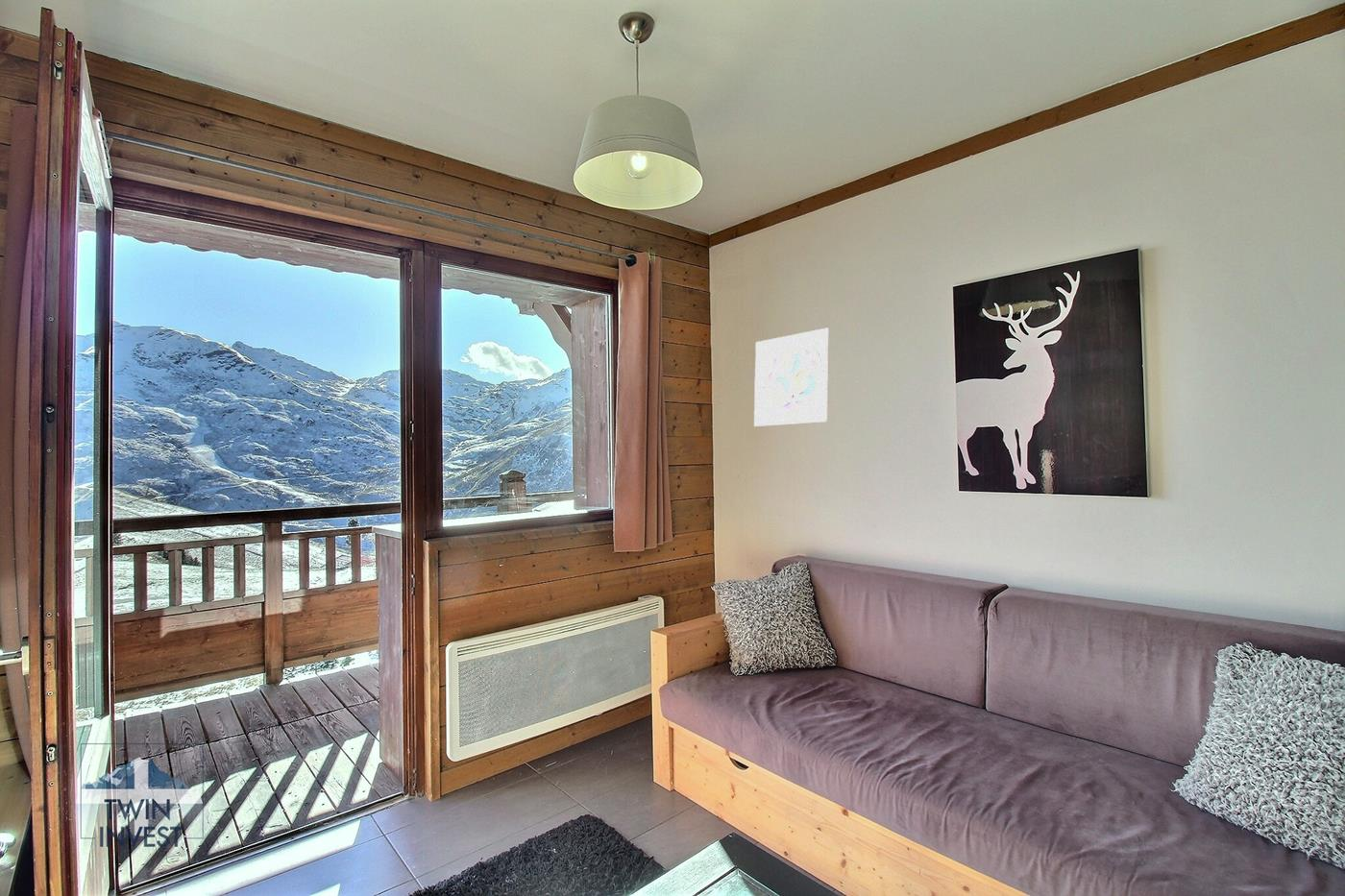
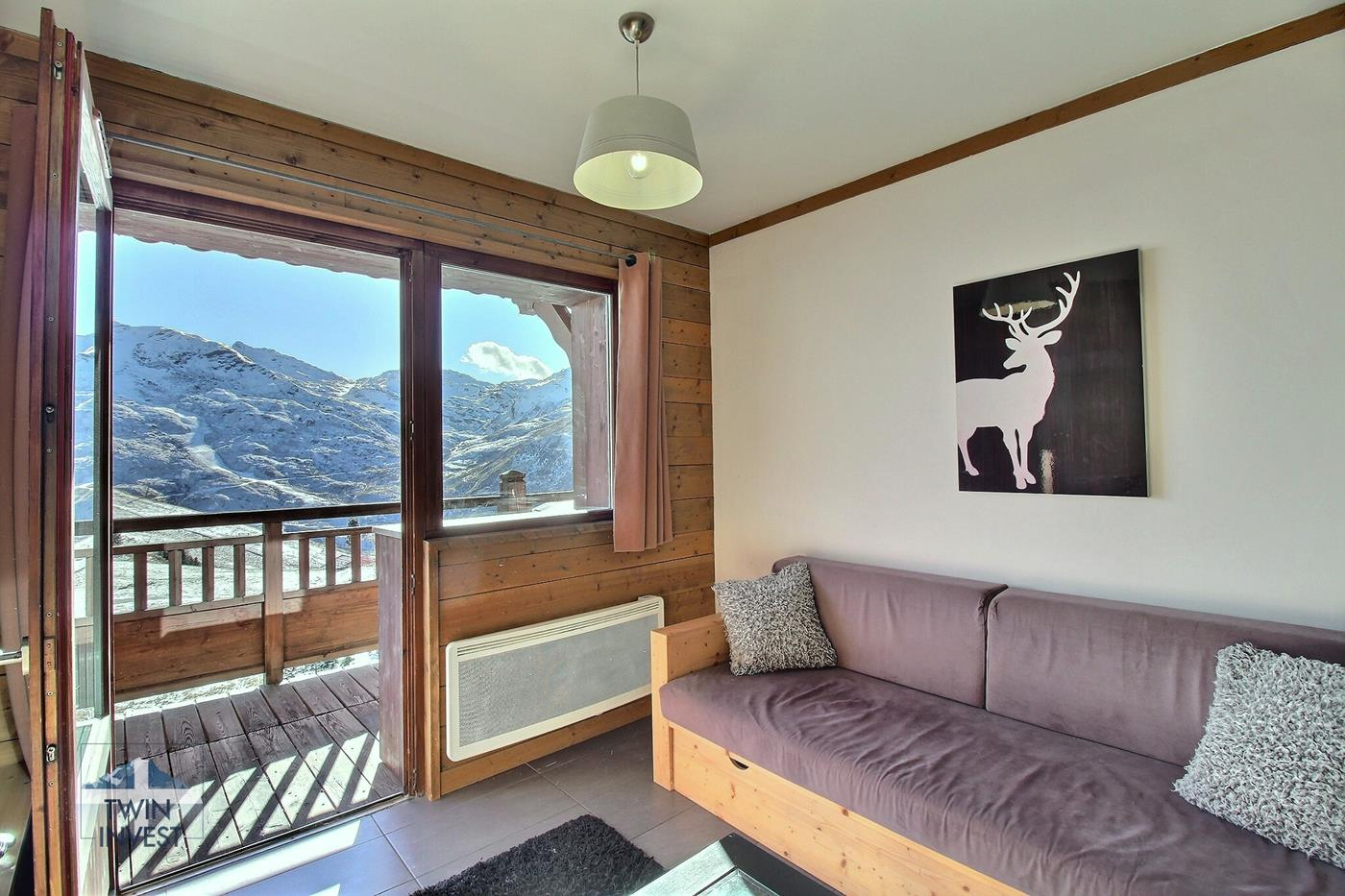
- wall ornament [753,327,829,427]
